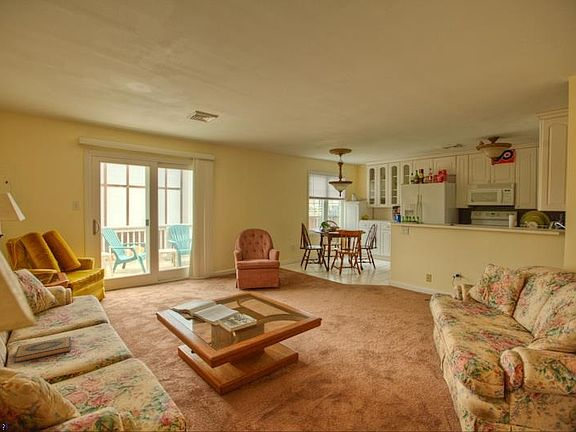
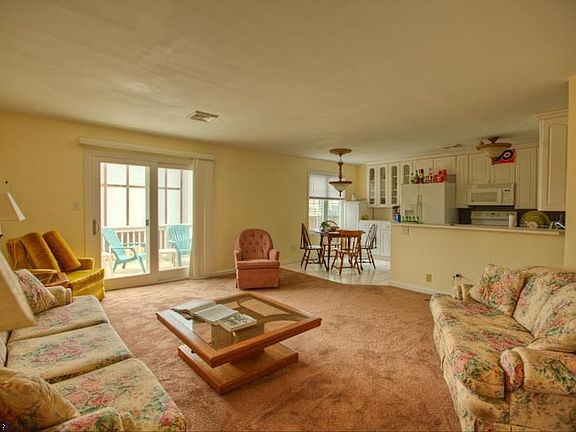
- hardback book [13,336,71,364]
